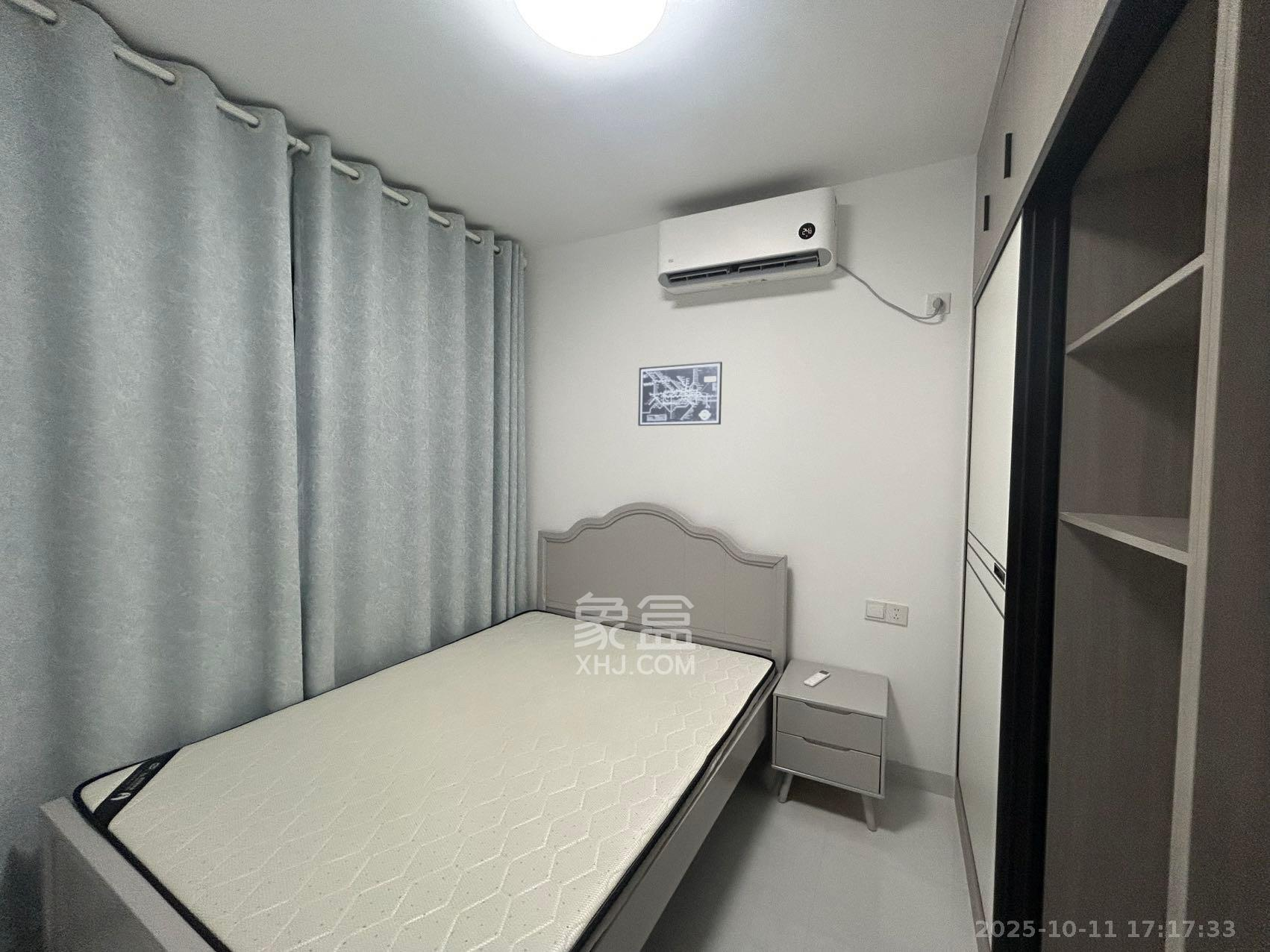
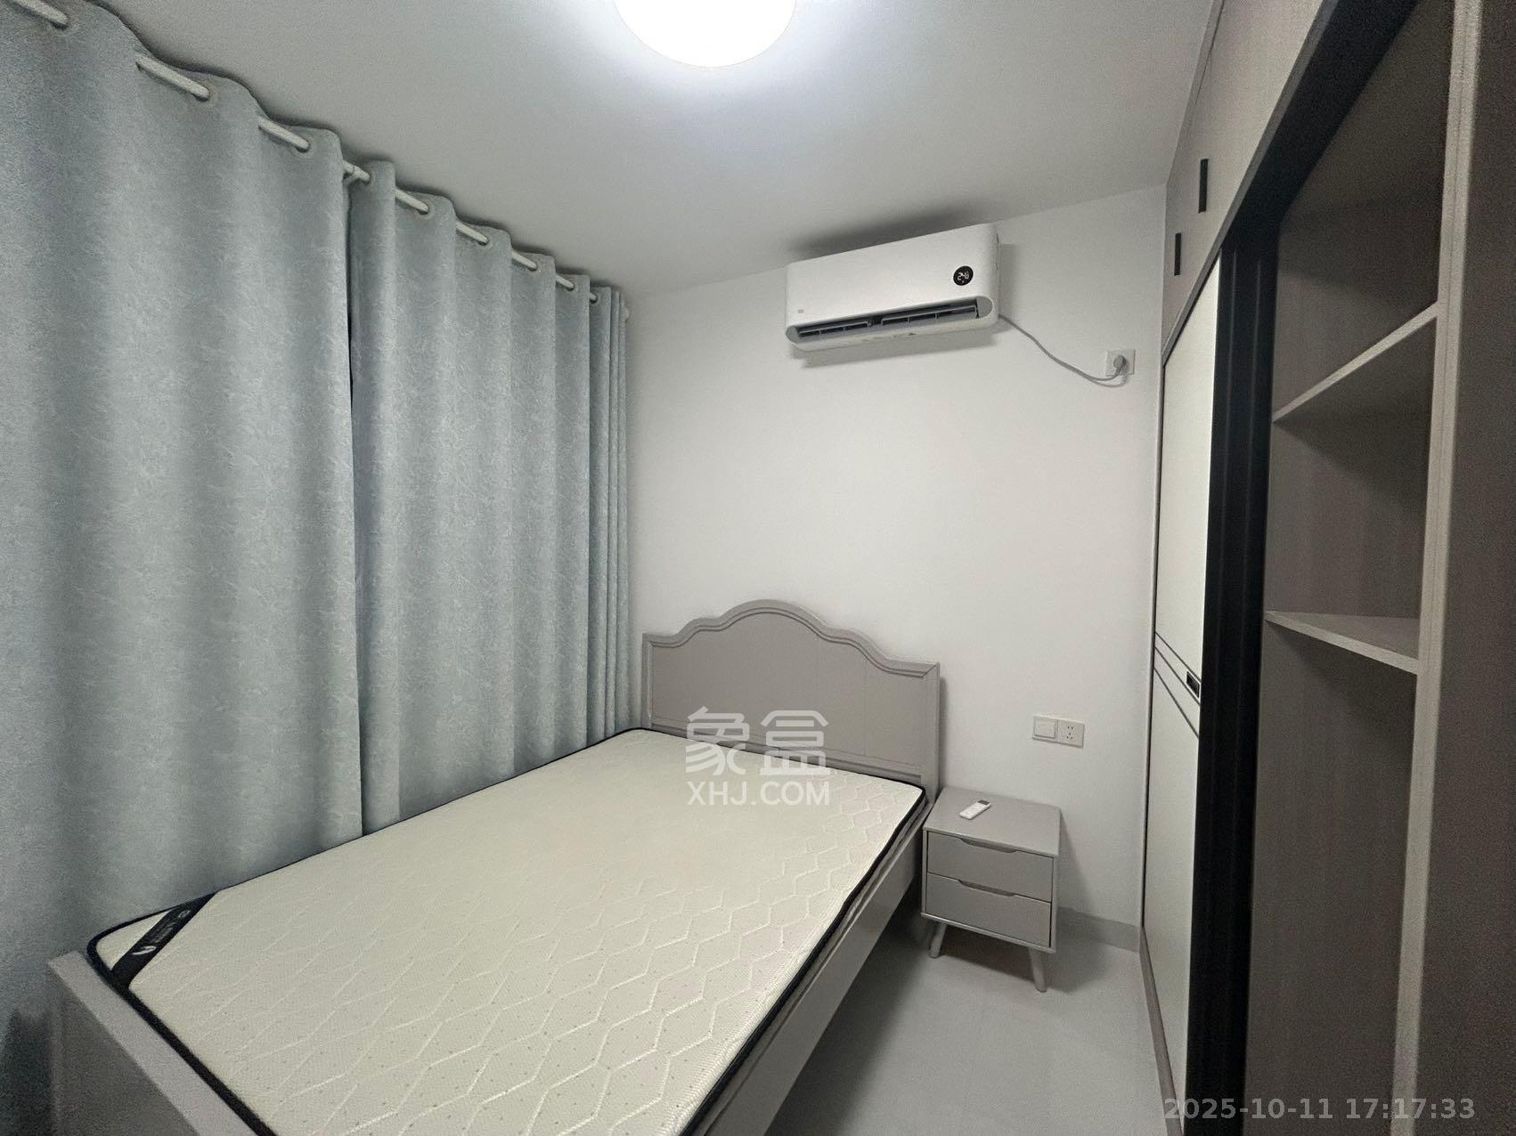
- wall art [637,361,723,427]
